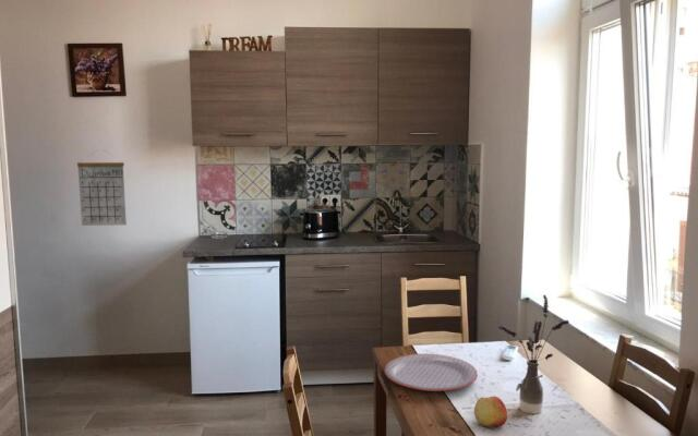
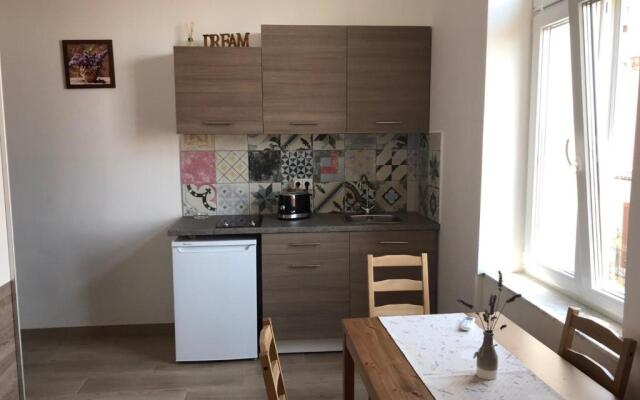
- calendar [76,149,128,227]
- apple [473,396,508,428]
- plate [383,352,479,392]
